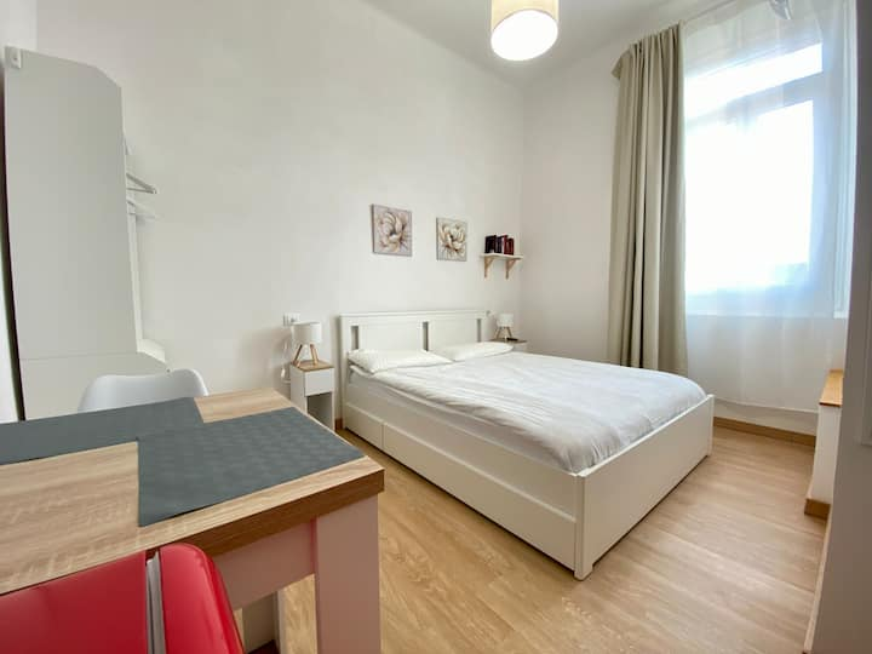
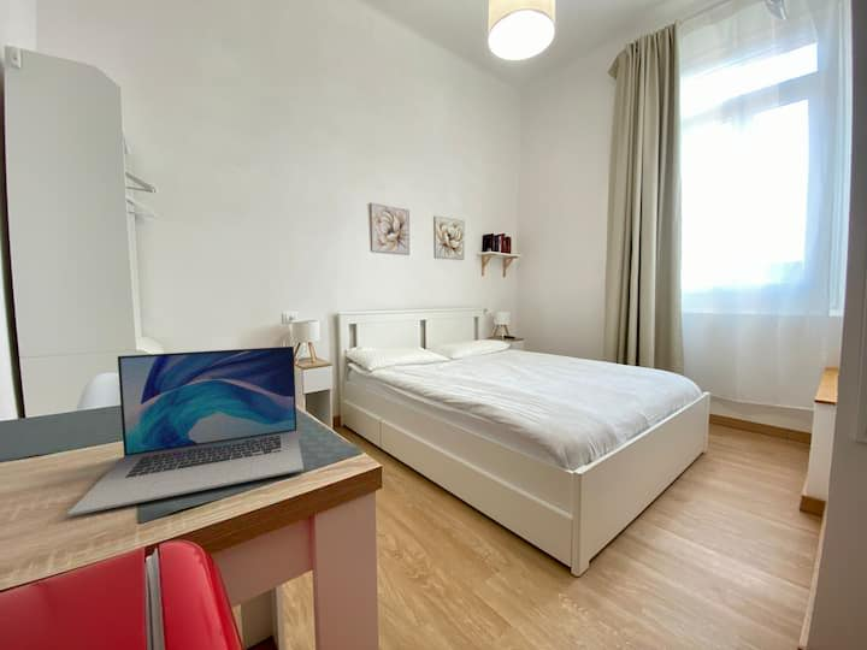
+ laptop [66,345,305,518]
